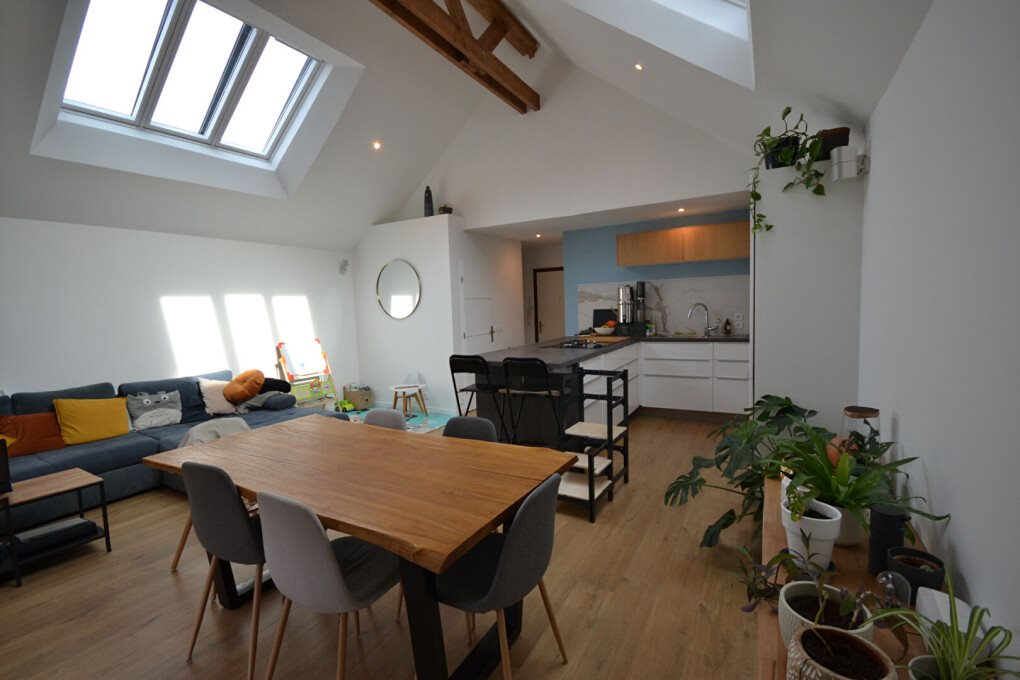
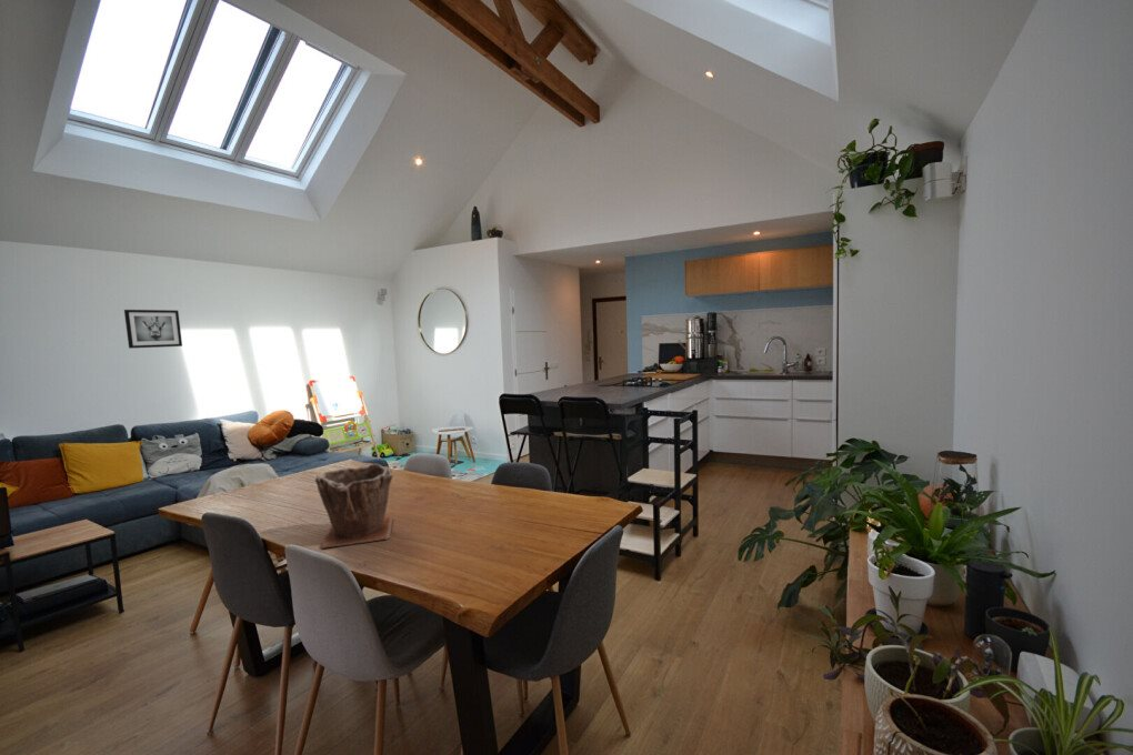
+ plant pot [314,463,394,550]
+ wall art [123,309,183,350]
